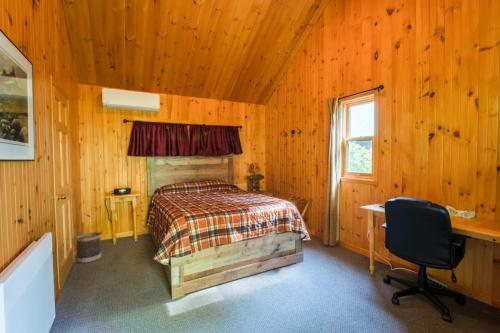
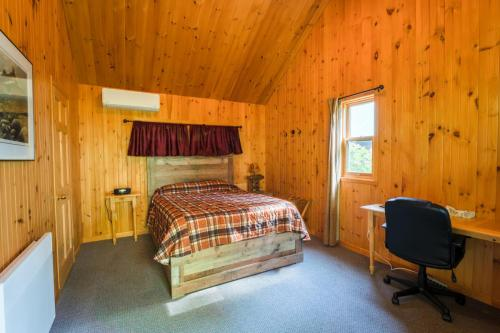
- wastebasket [75,231,102,264]
